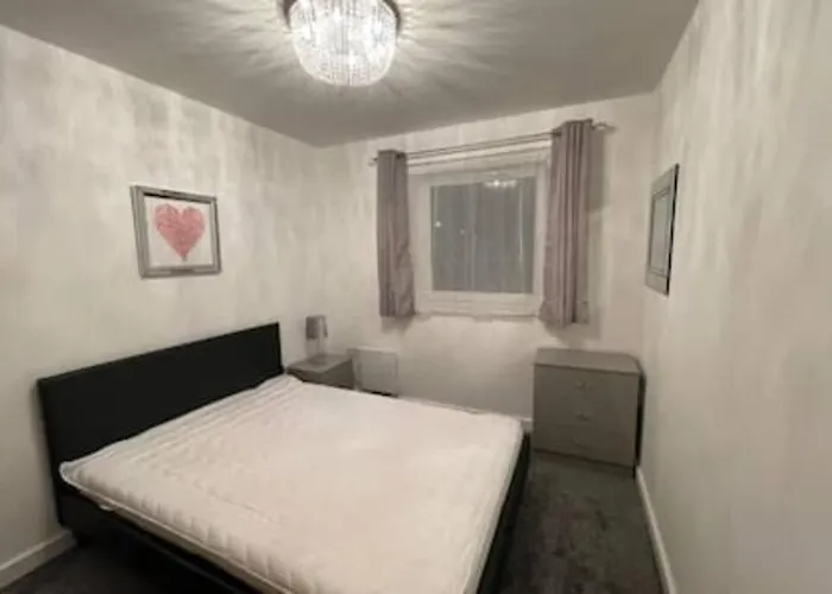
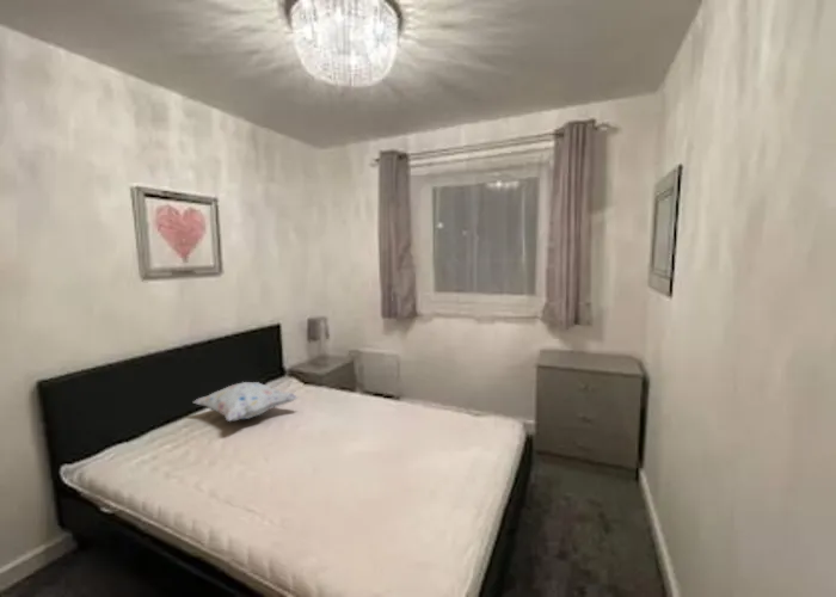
+ decorative pillow [192,381,299,423]
